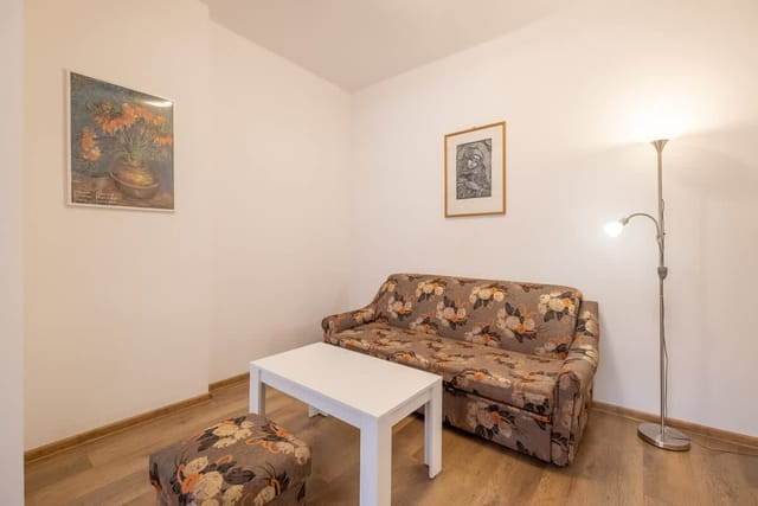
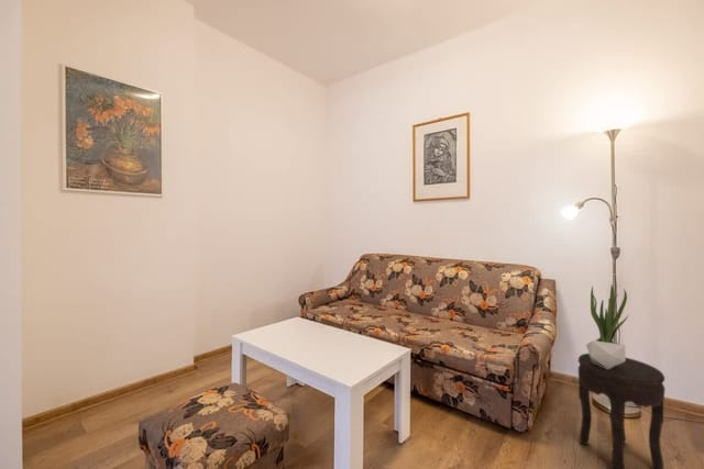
+ potted plant [585,284,629,369]
+ side table [578,353,666,469]
